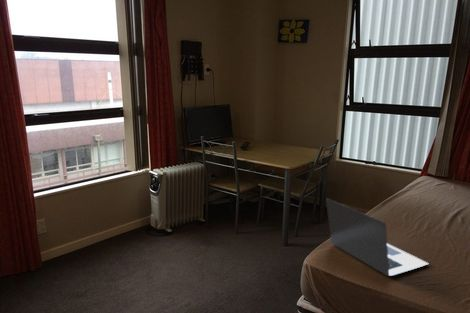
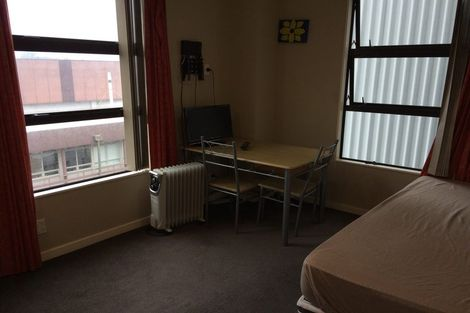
- laptop [325,197,429,277]
